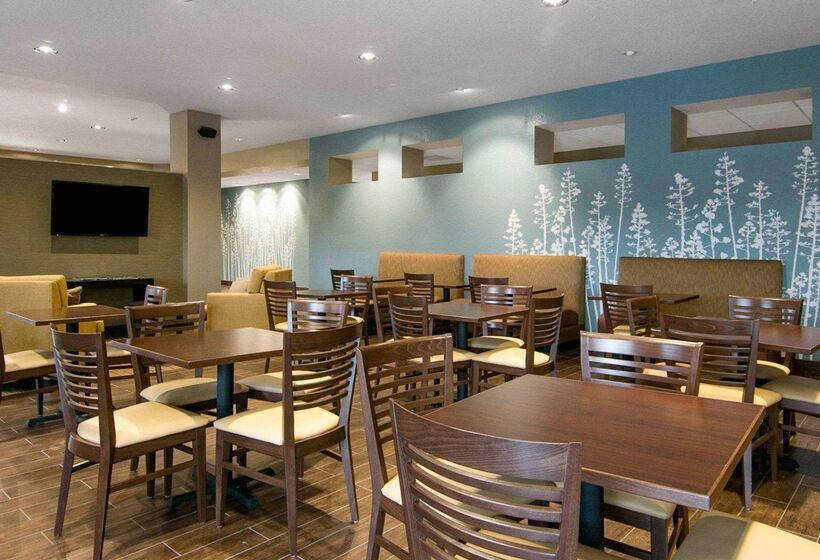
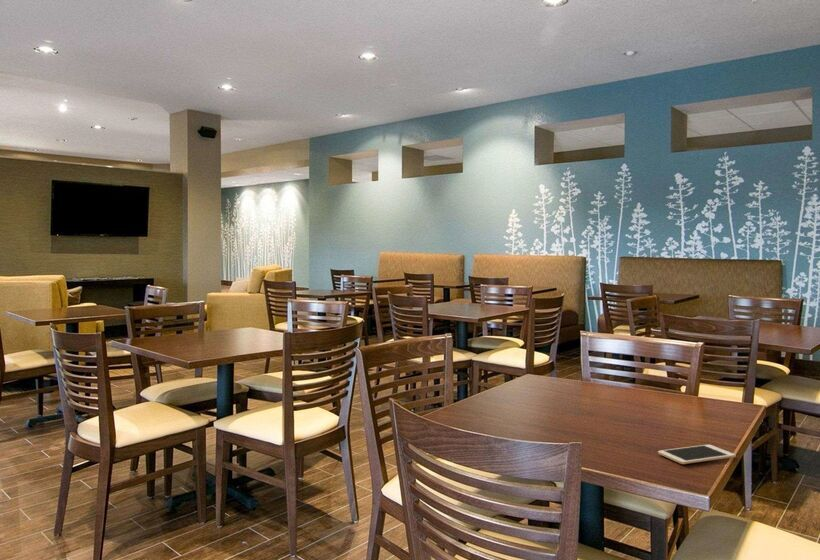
+ cell phone [657,444,737,465]
